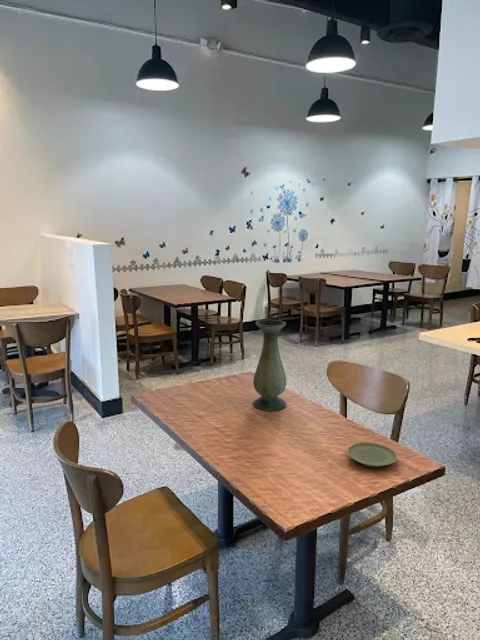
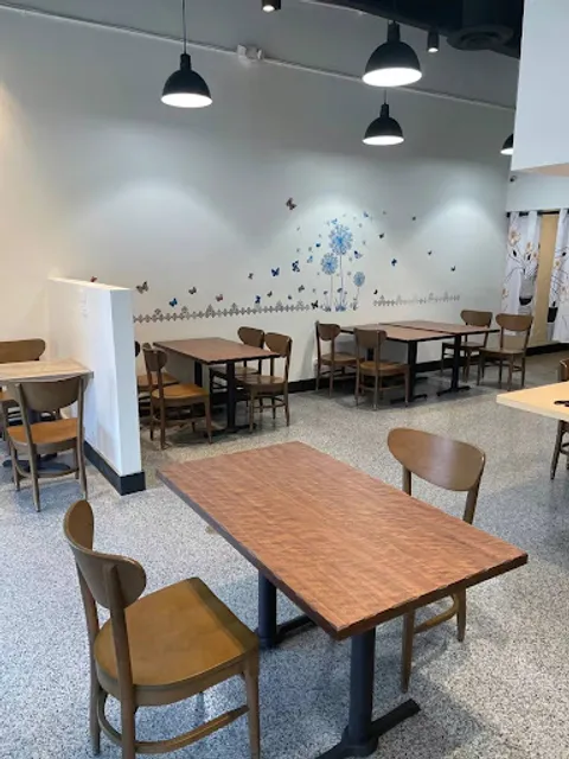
- plate [346,441,398,468]
- vase [252,319,287,411]
